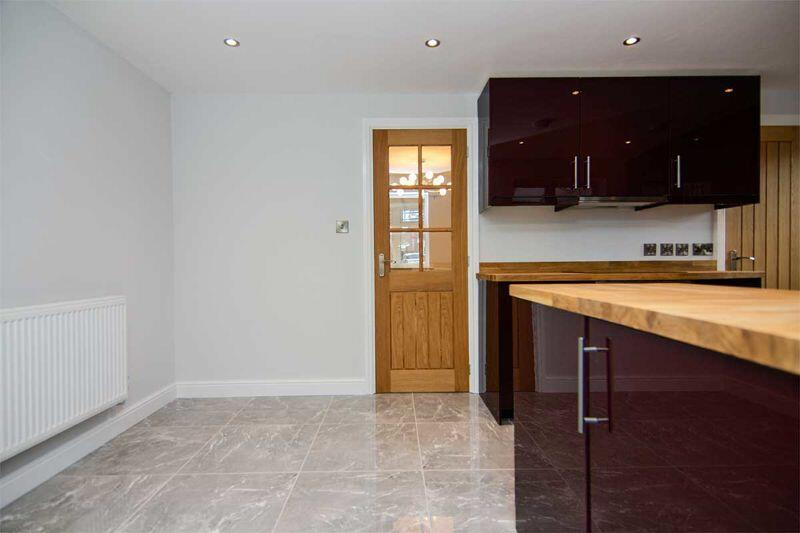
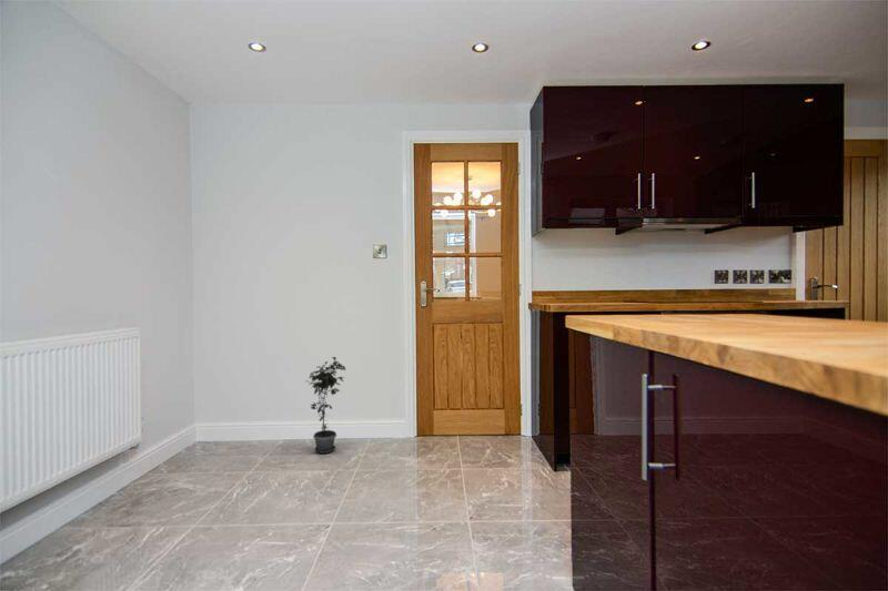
+ potted plant [303,356,346,455]
